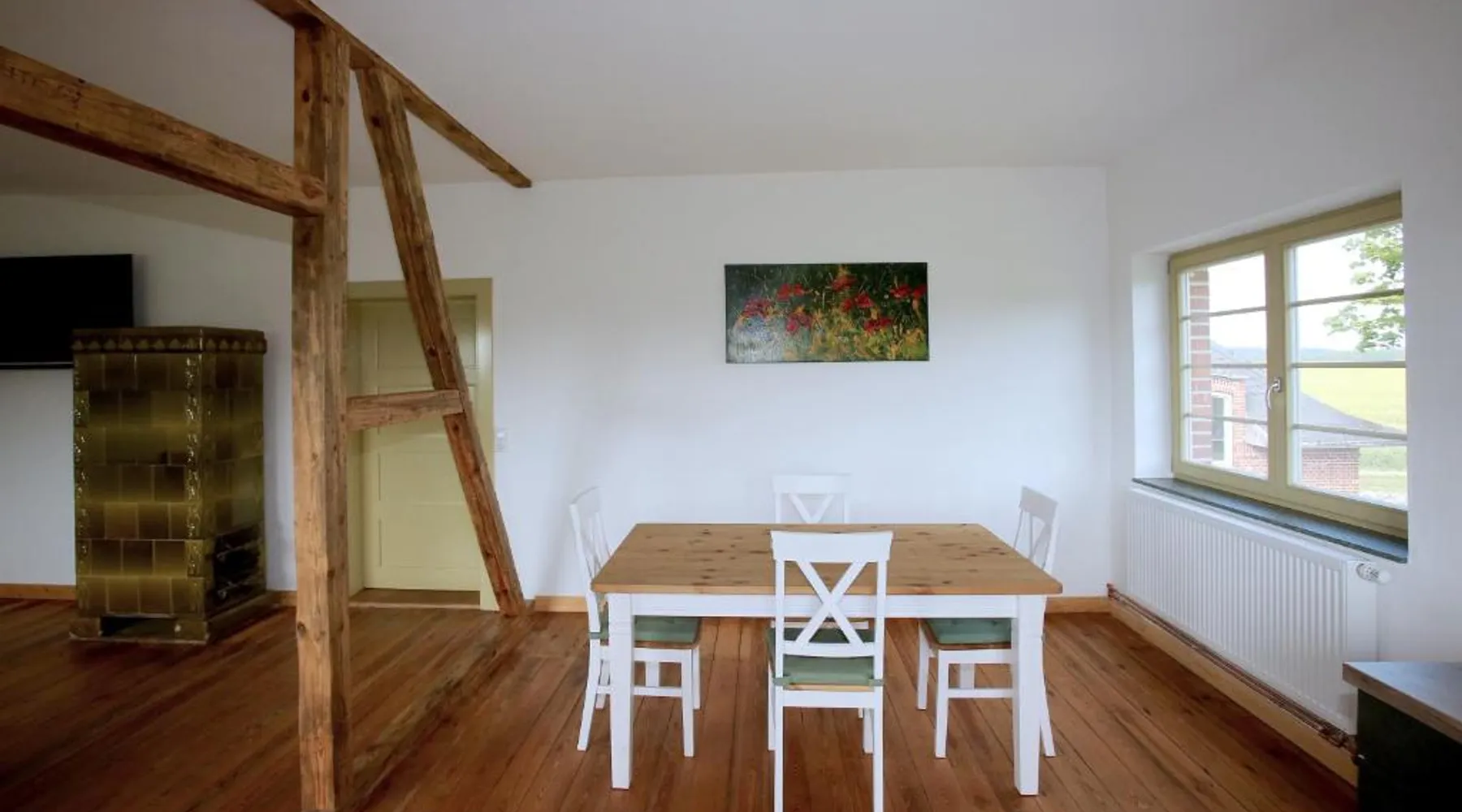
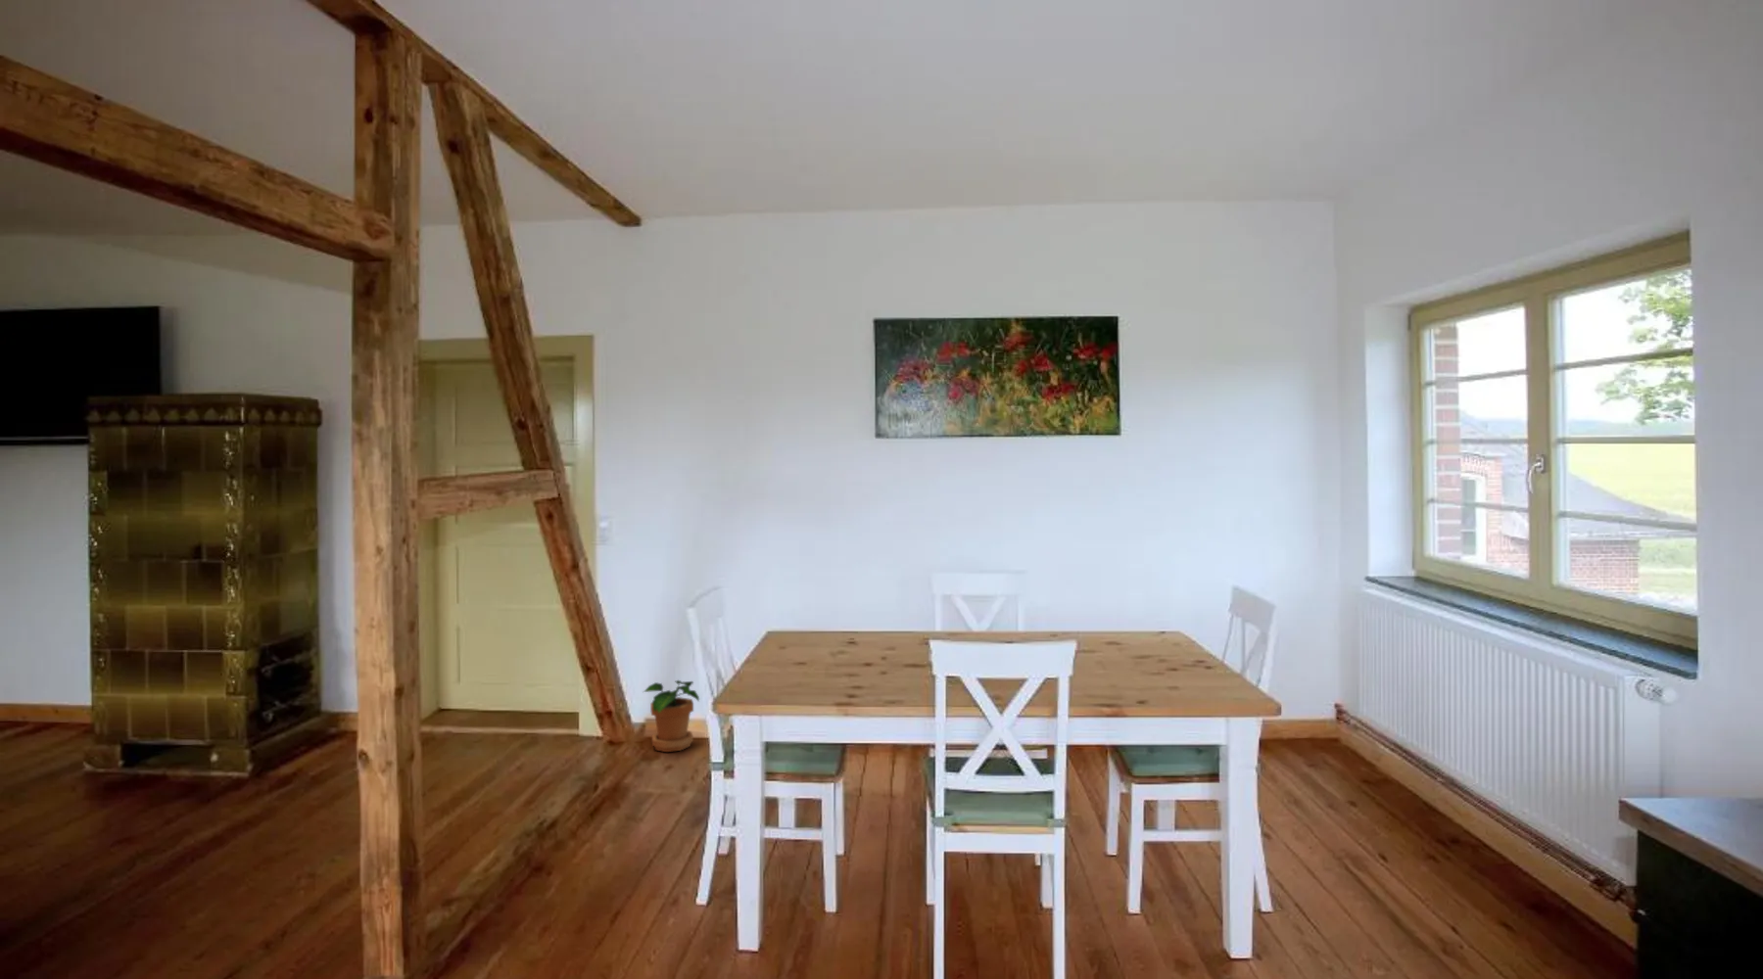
+ potted plant [642,680,701,752]
